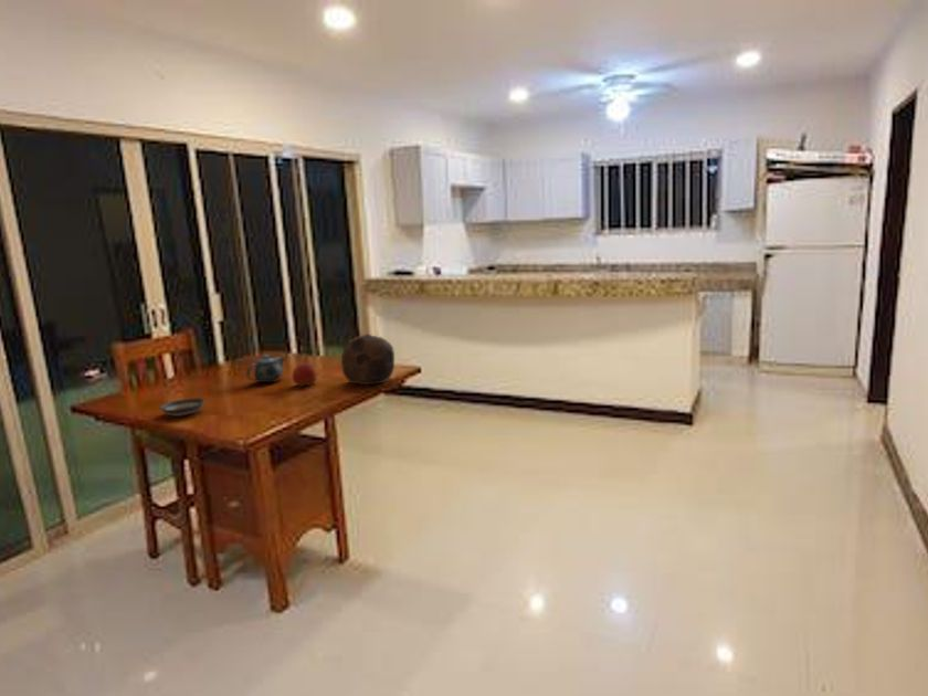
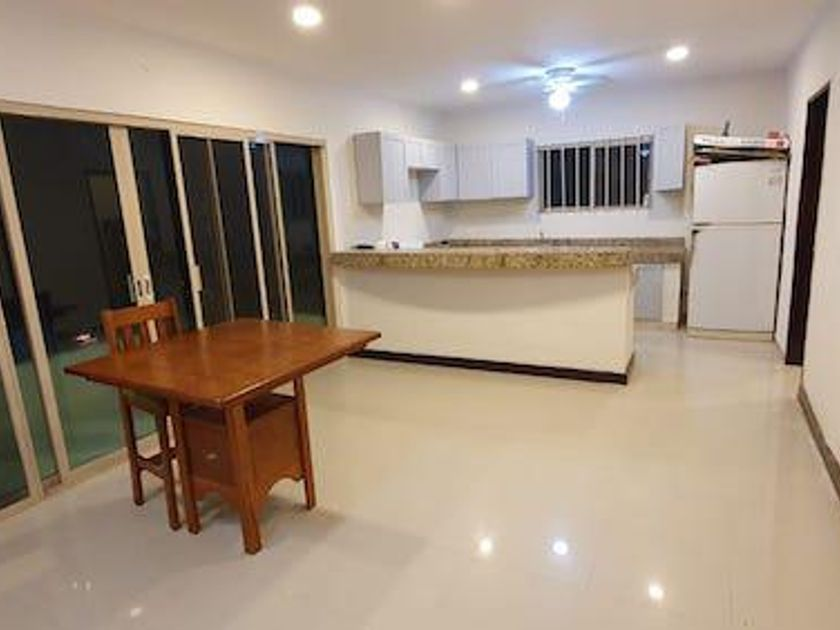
- fruit [292,362,318,388]
- saucer [158,397,205,418]
- chinaware [245,354,286,383]
- soccer ball [340,333,396,387]
